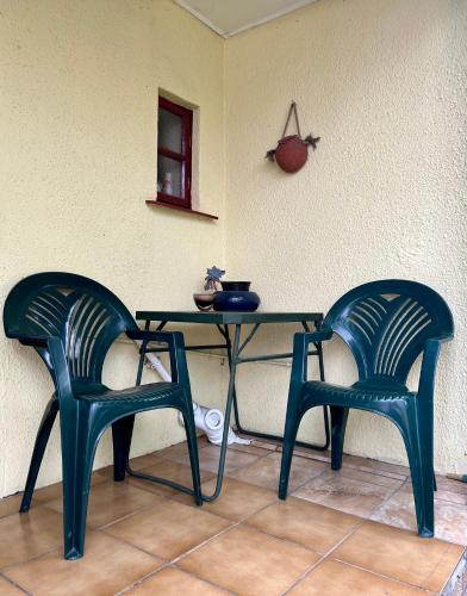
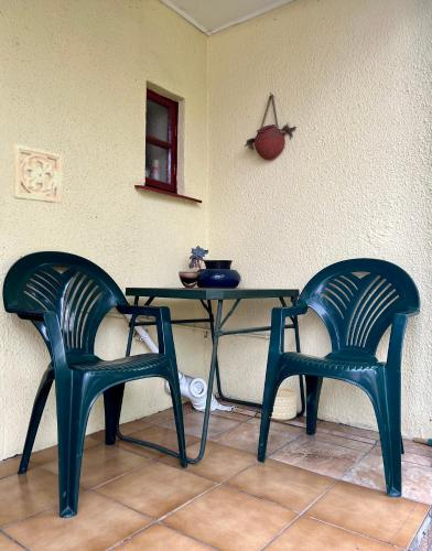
+ wall ornament [12,142,64,205]
+ planter [270,387,298,421]
